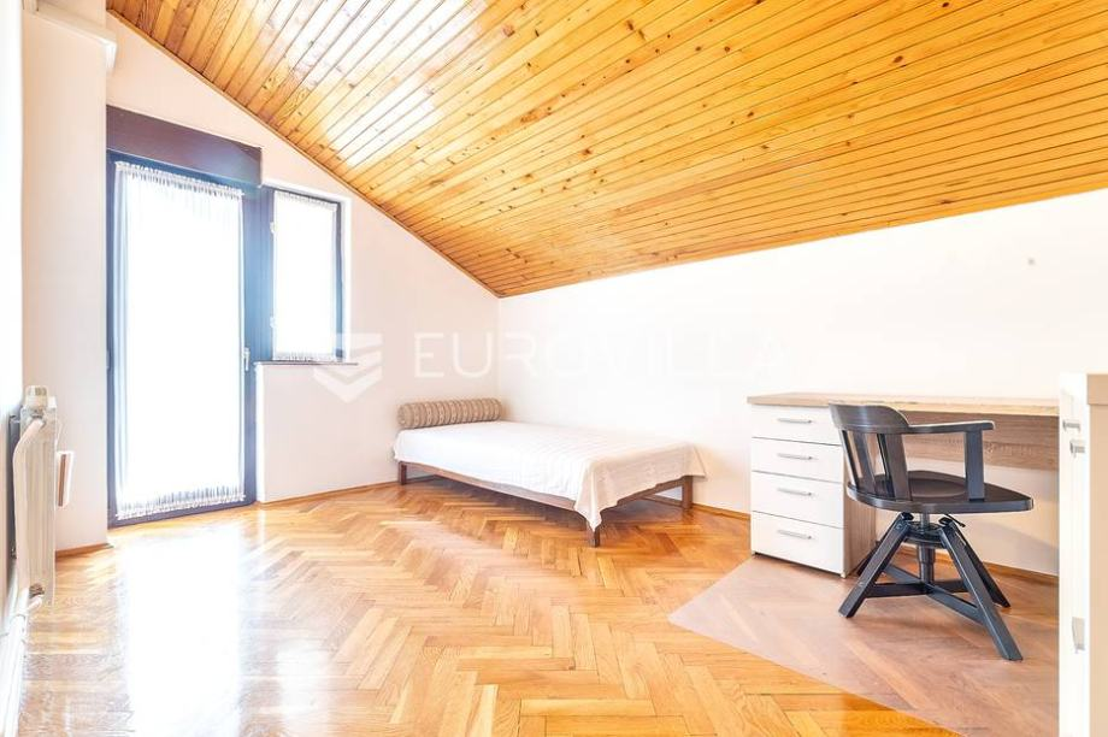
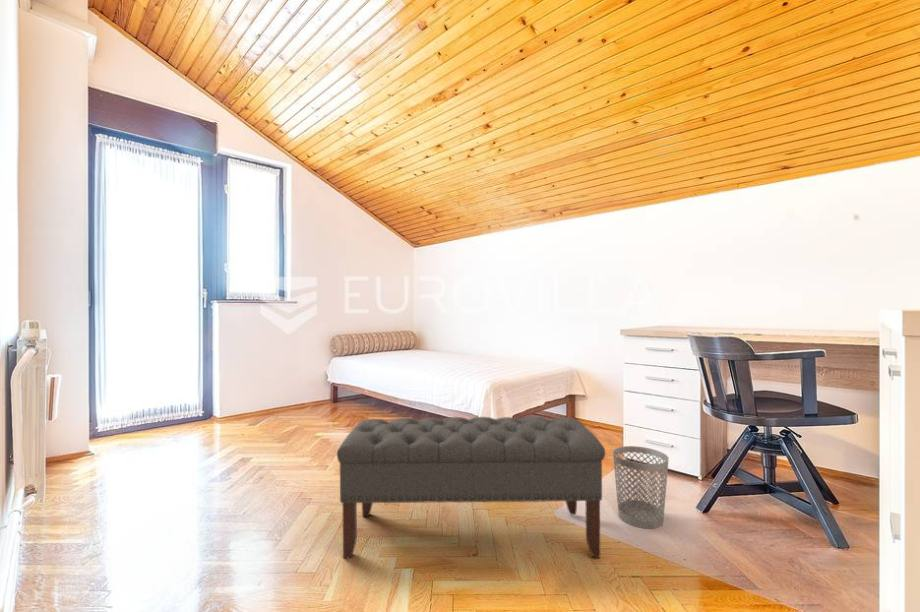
+ wastebasket [612,445,670,530]
+ bench [336,416,606,559]
